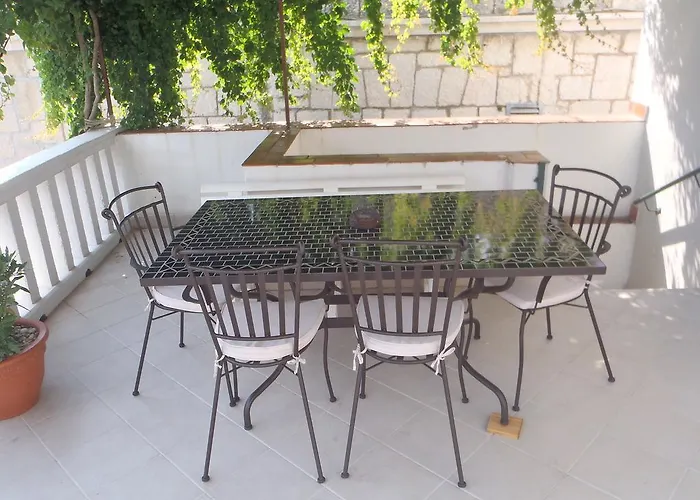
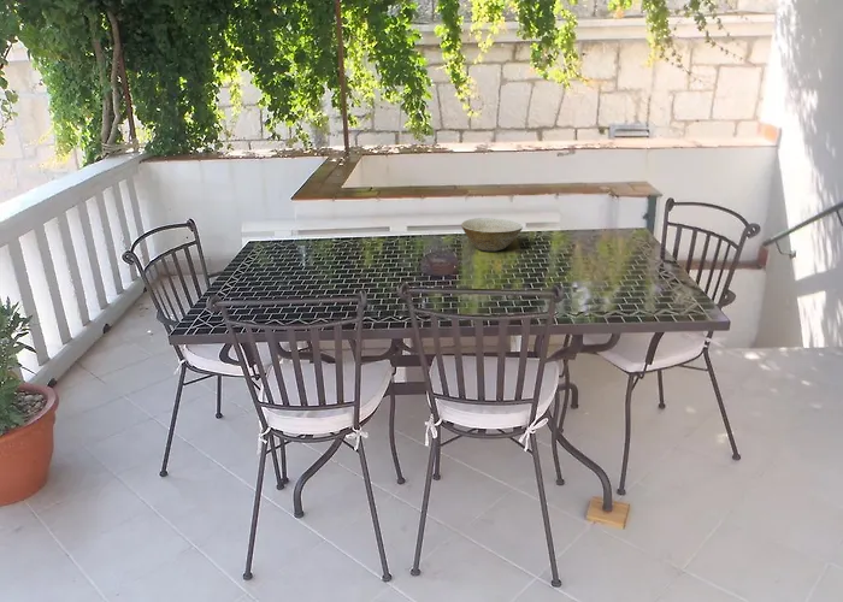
+ bowl [460,217,524,252]
